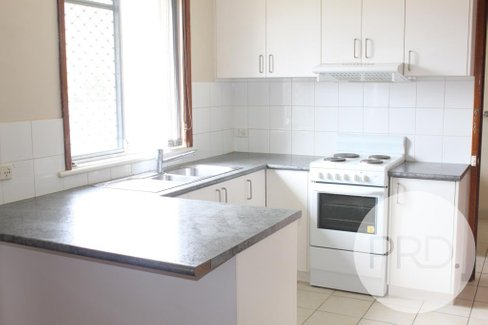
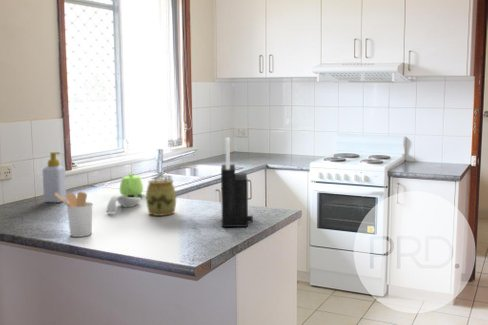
+ jar [145,173,177,217]
+ knife block [220,136,254,228]
+ spoon rest [106,194,142,214]
+ teapot [119,173,144,198]
+ soap bottle [41,151,67,203]
+ utensil holder [55,191,93,238]
